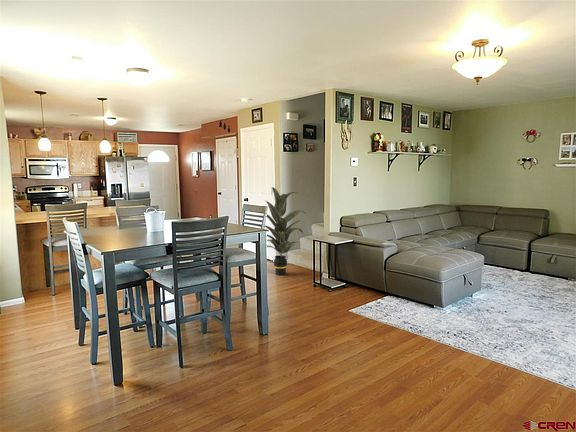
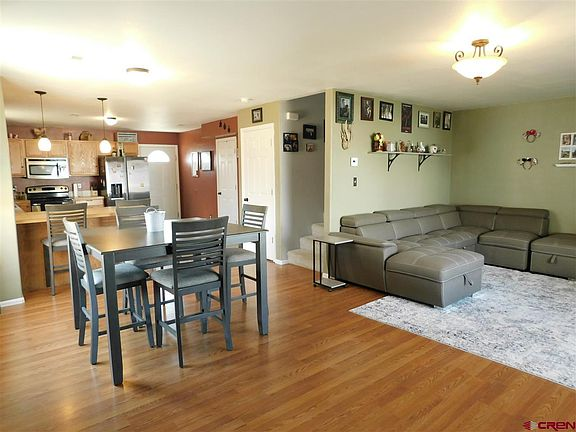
- indoor plant [263,186,308,276]
